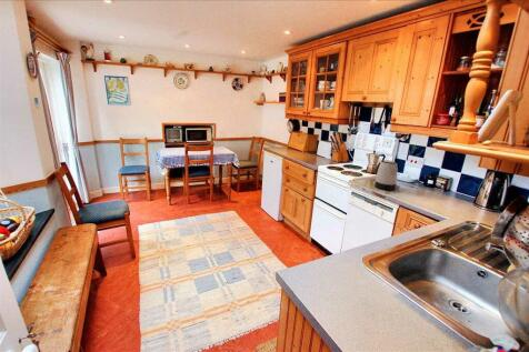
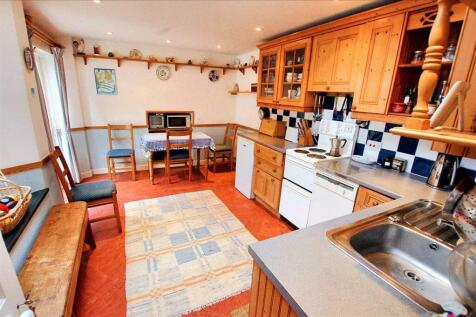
- kettle [373,159,399,191]
